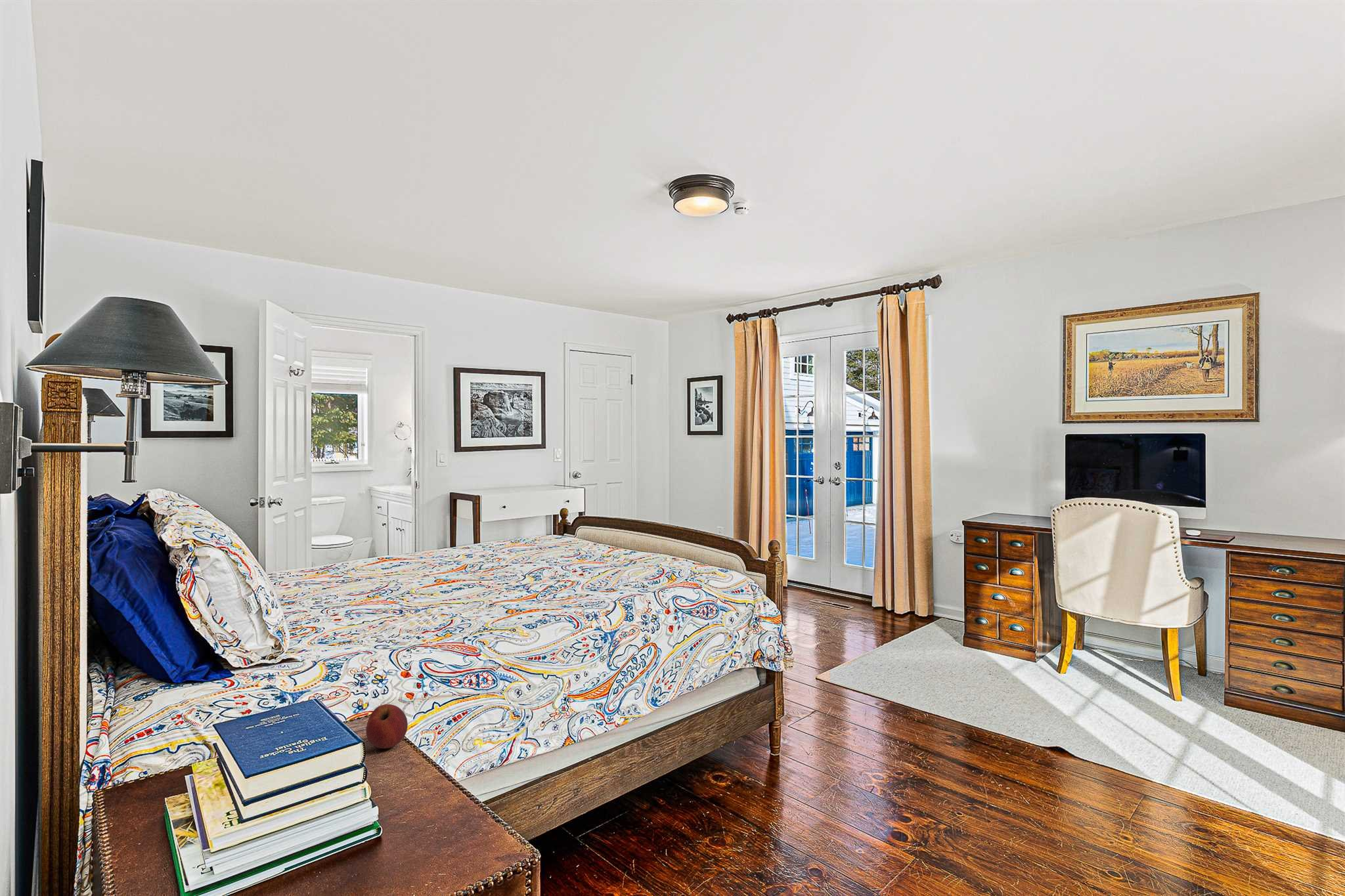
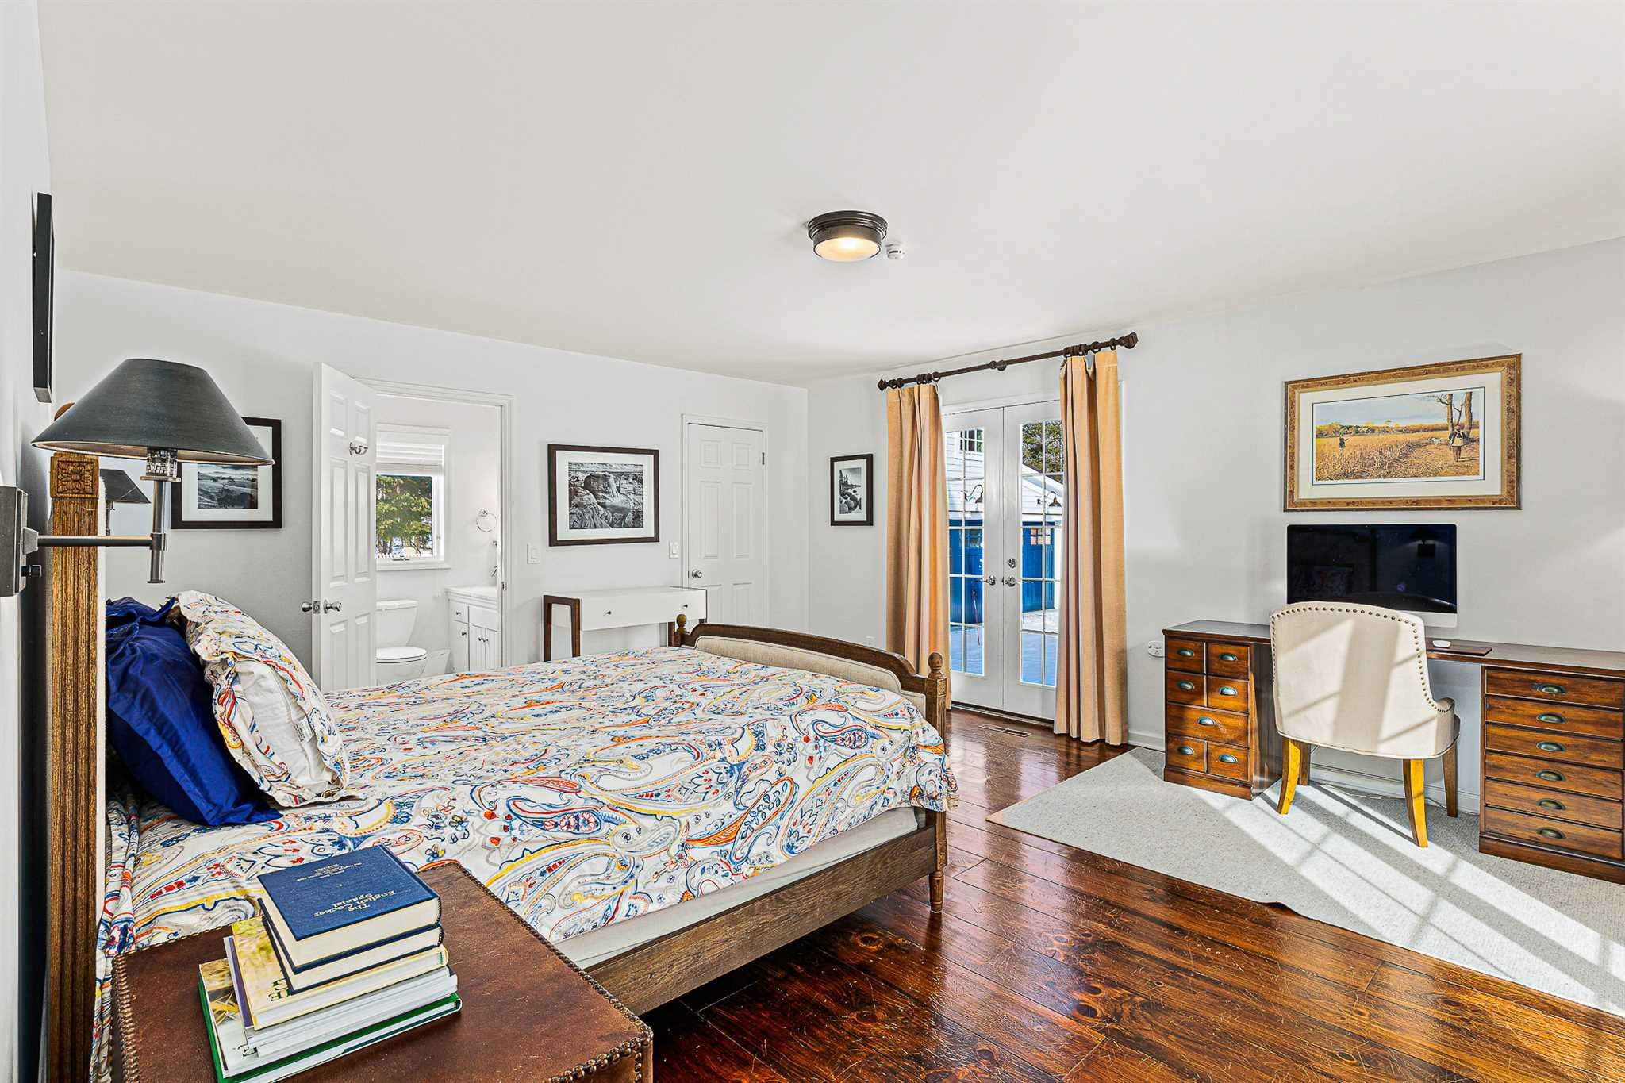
- apple [365,704,408,749]
